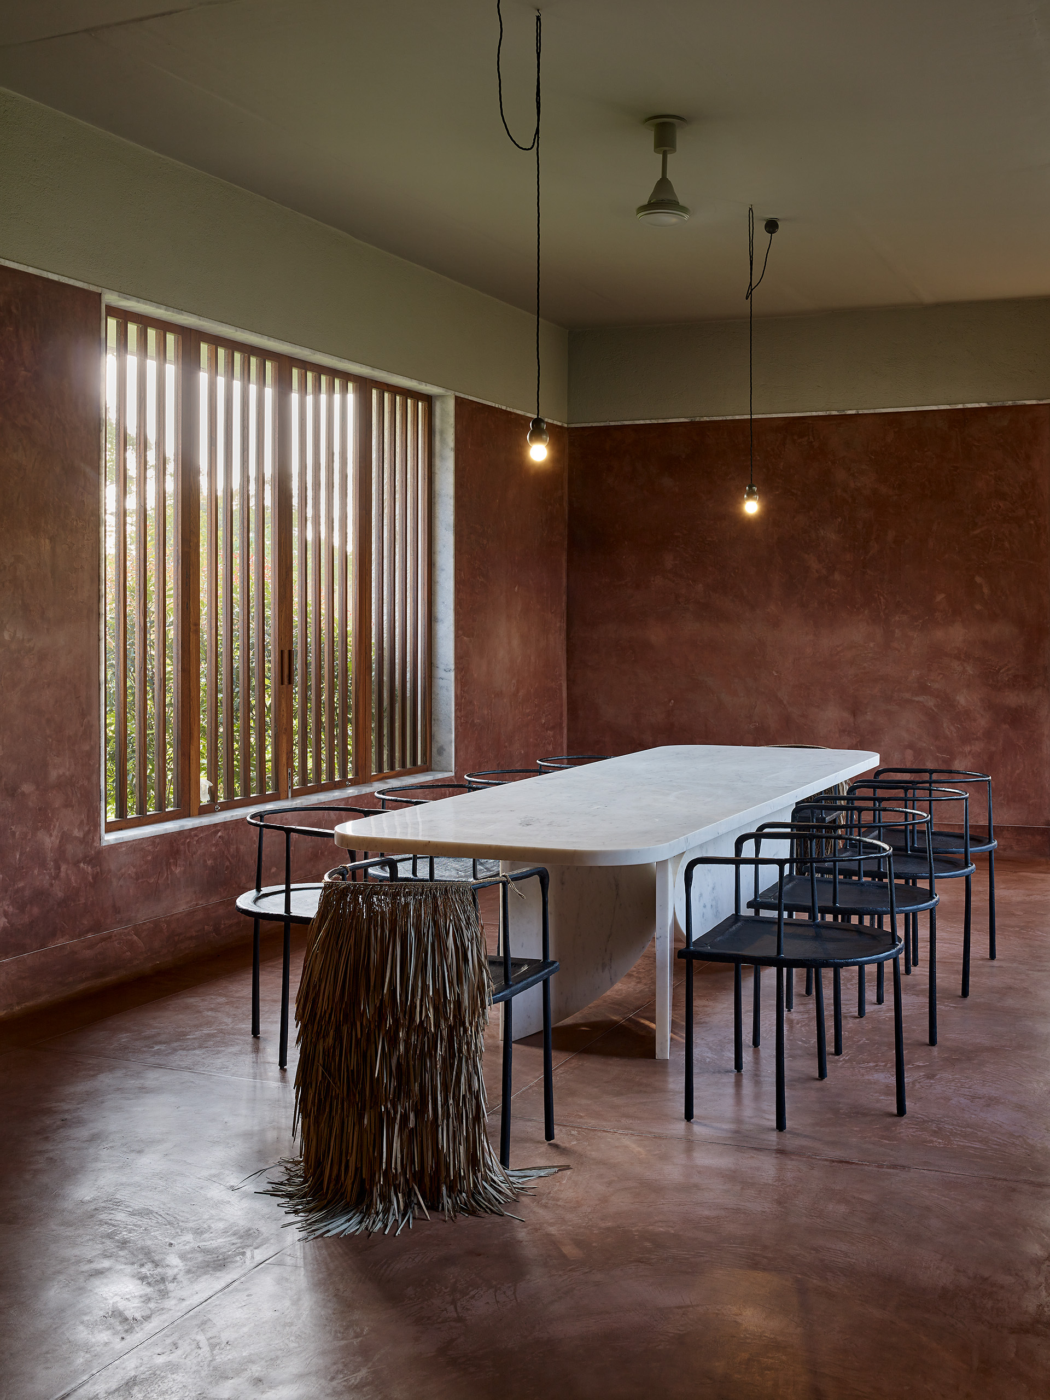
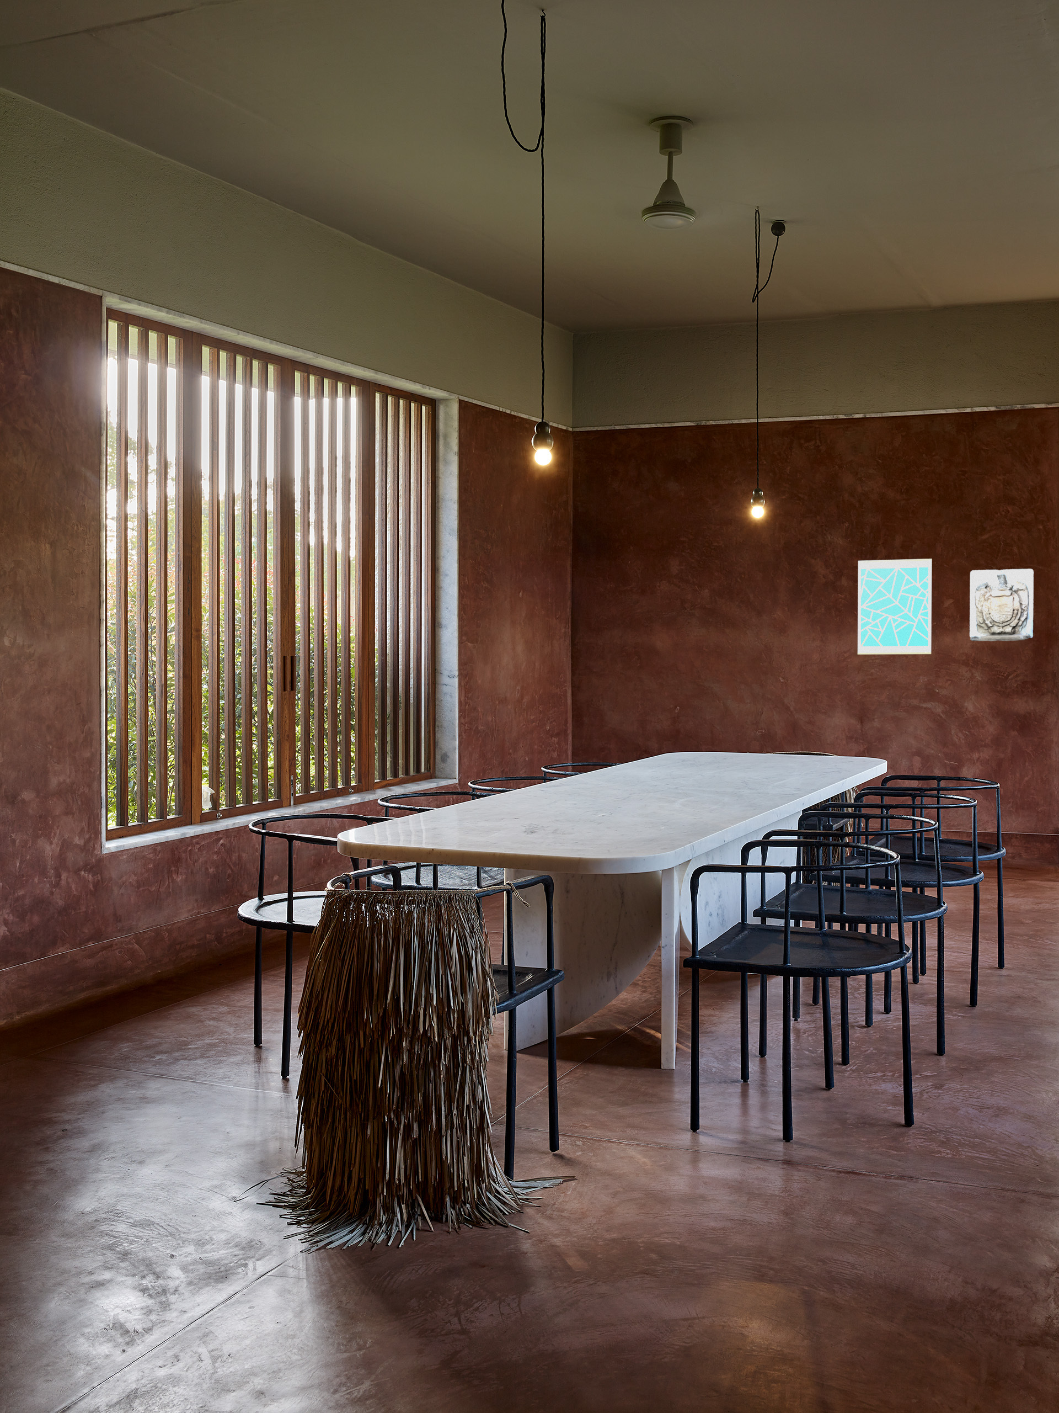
+ wall sculpture [969,569,1035,642]
+ wall art [858,559,932,654]
